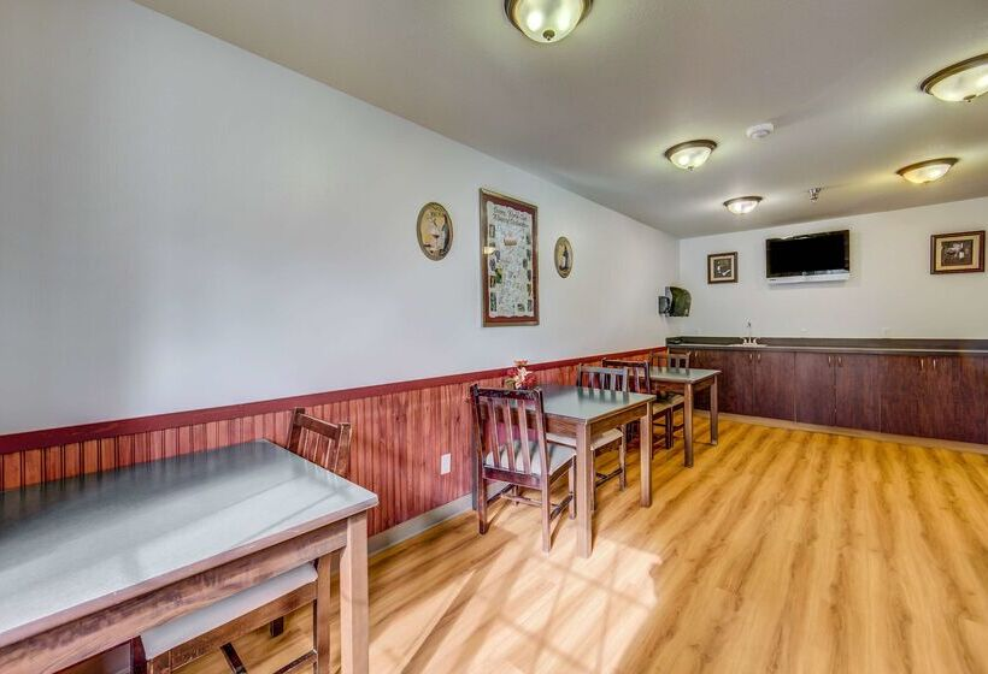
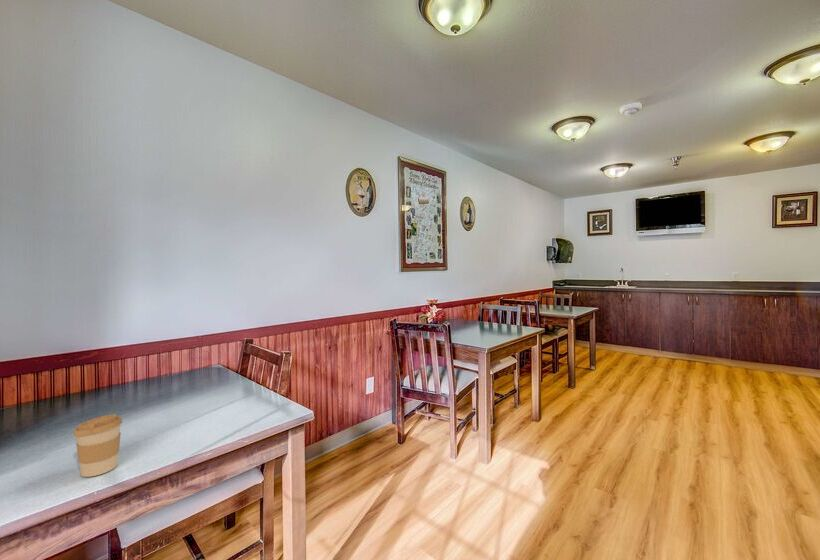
+ coffee cup [72,413,123,478]
